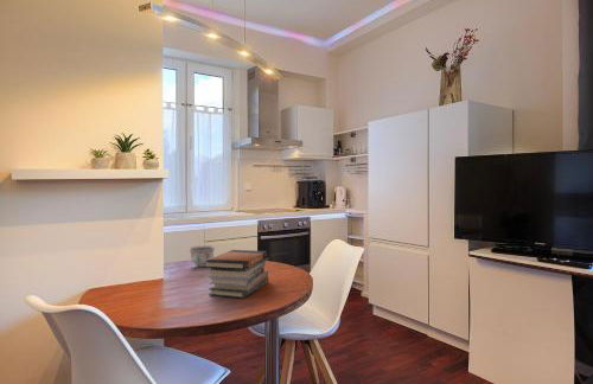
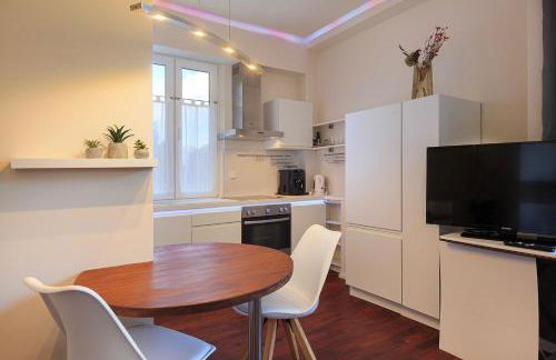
- bowl [187,244,217,268]
- book stack [204,249,270,300]
